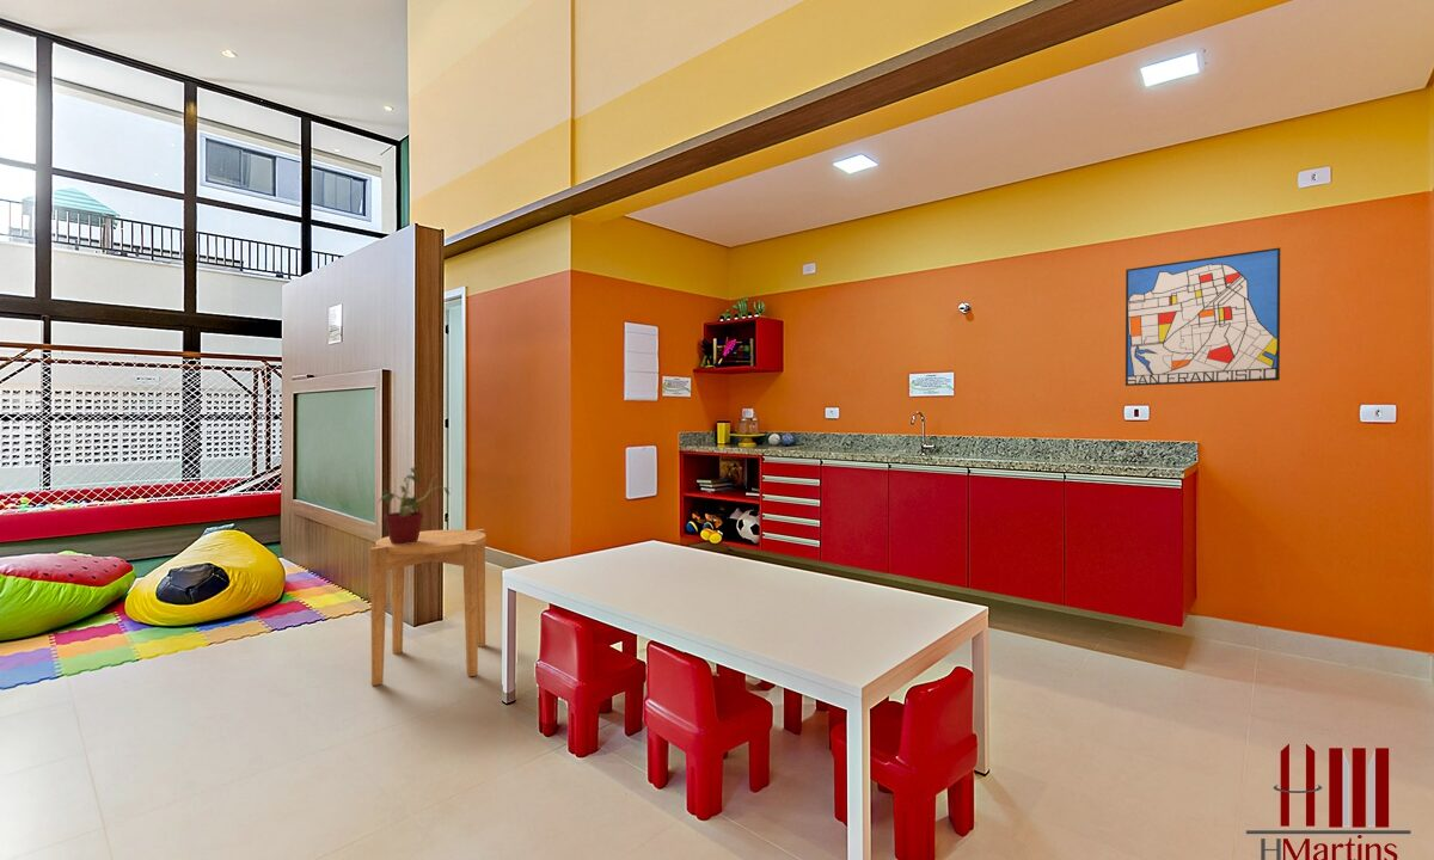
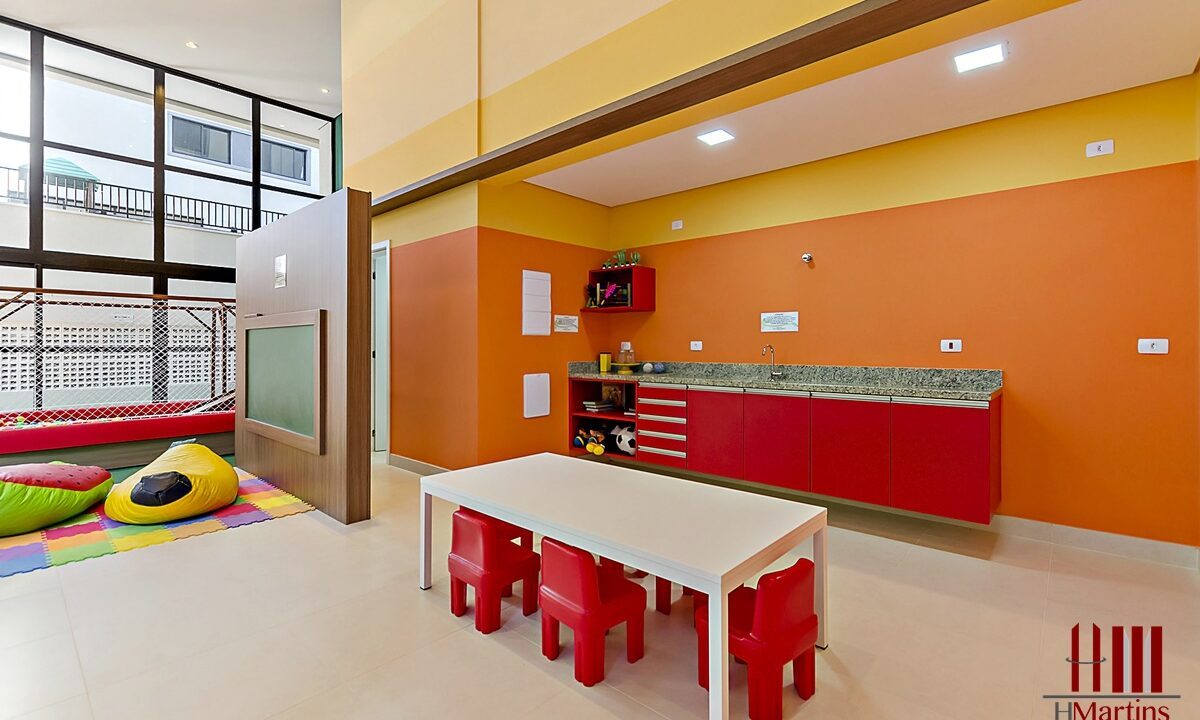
- potted plant [376,466,451,545]
- wall art [1124,247,1281,387]
- side table [369,528,488,687]
